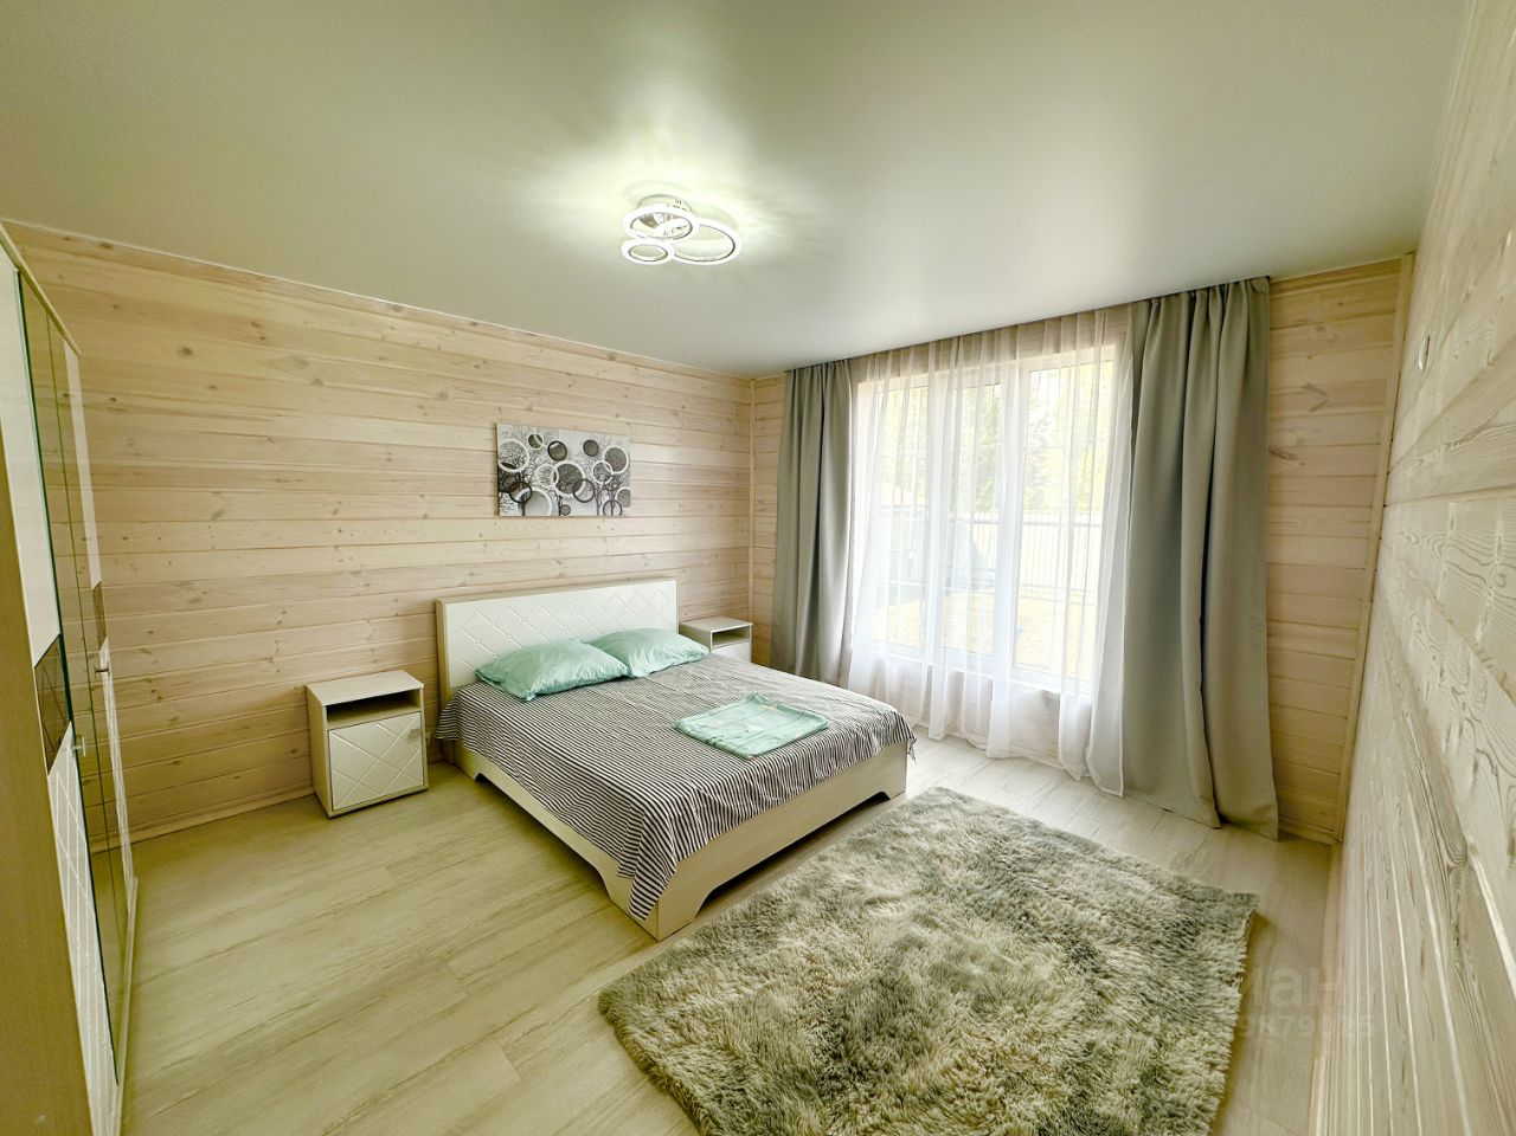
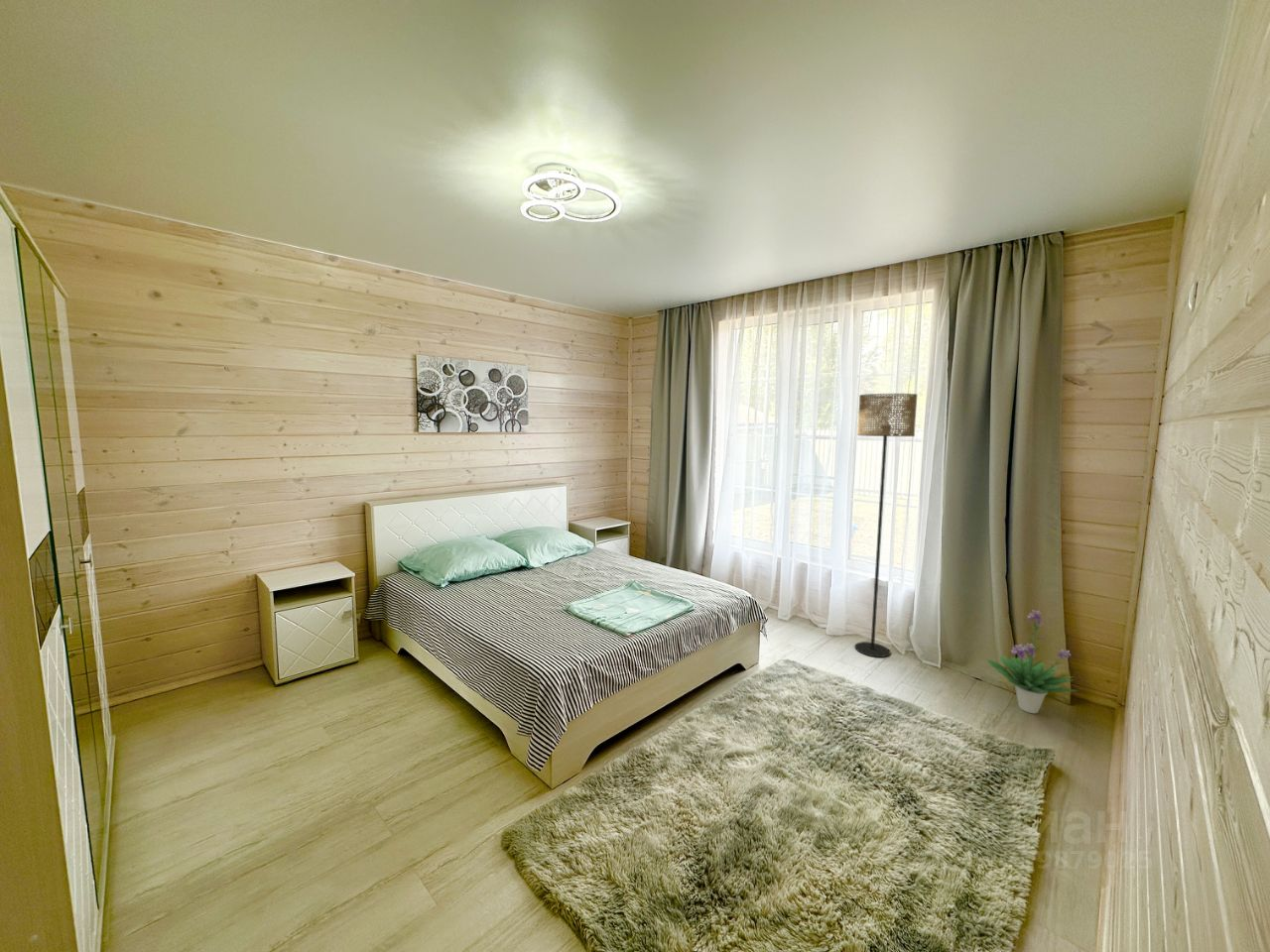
+ potted plant [986,609,1080,715]
+ floor lamp [853,393,919,658]
